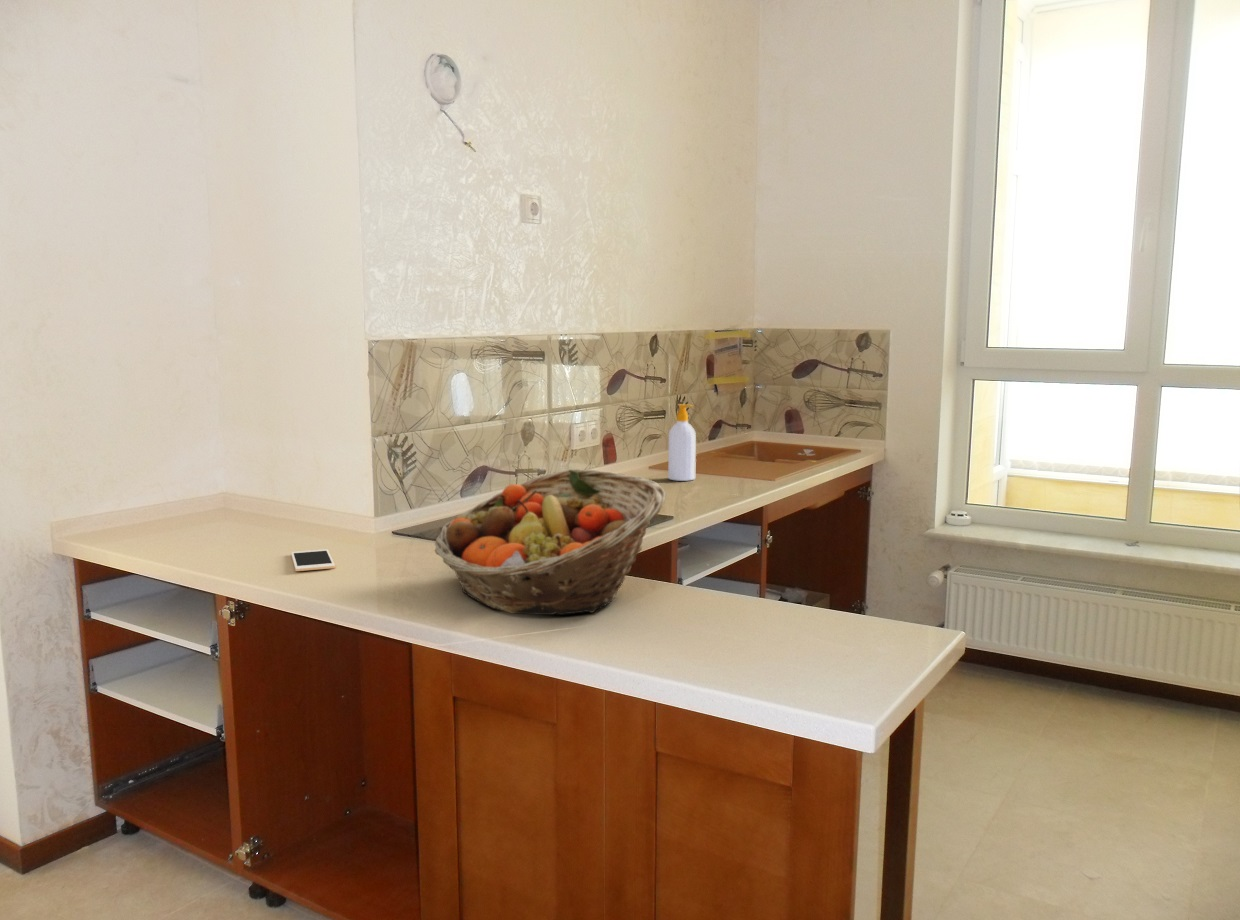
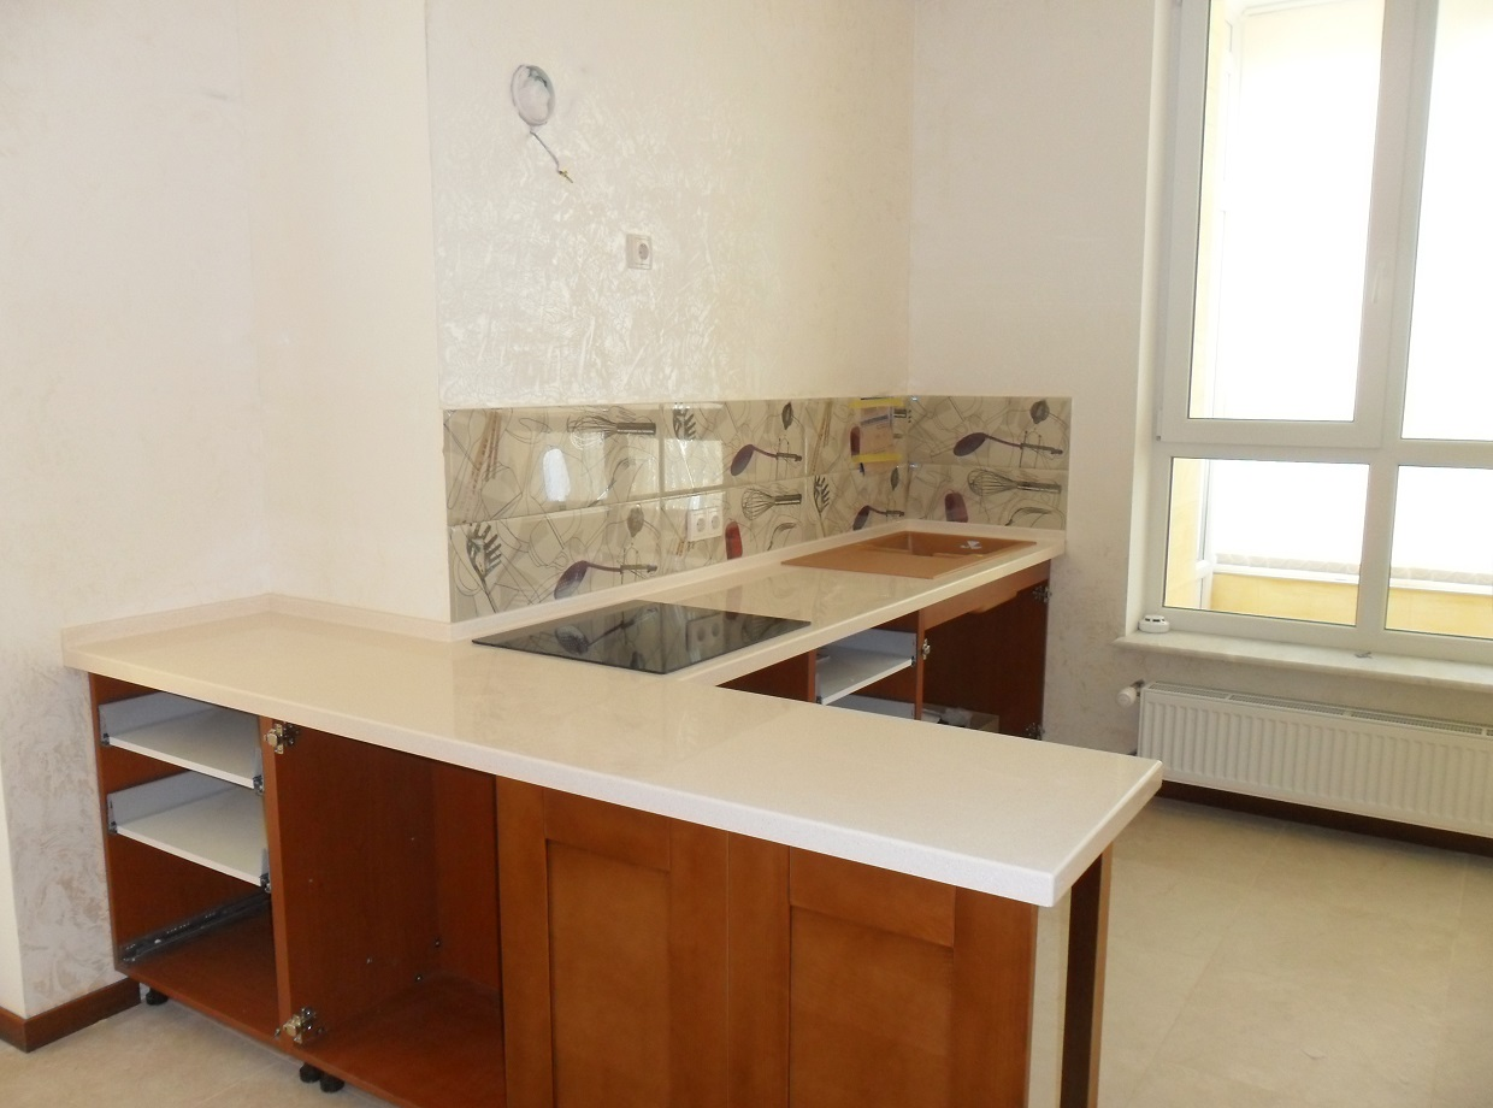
- fruit basket [433,469,667,616]
- soap bottle [667,403,697,482]
- cell phone [290,548,336,572]
